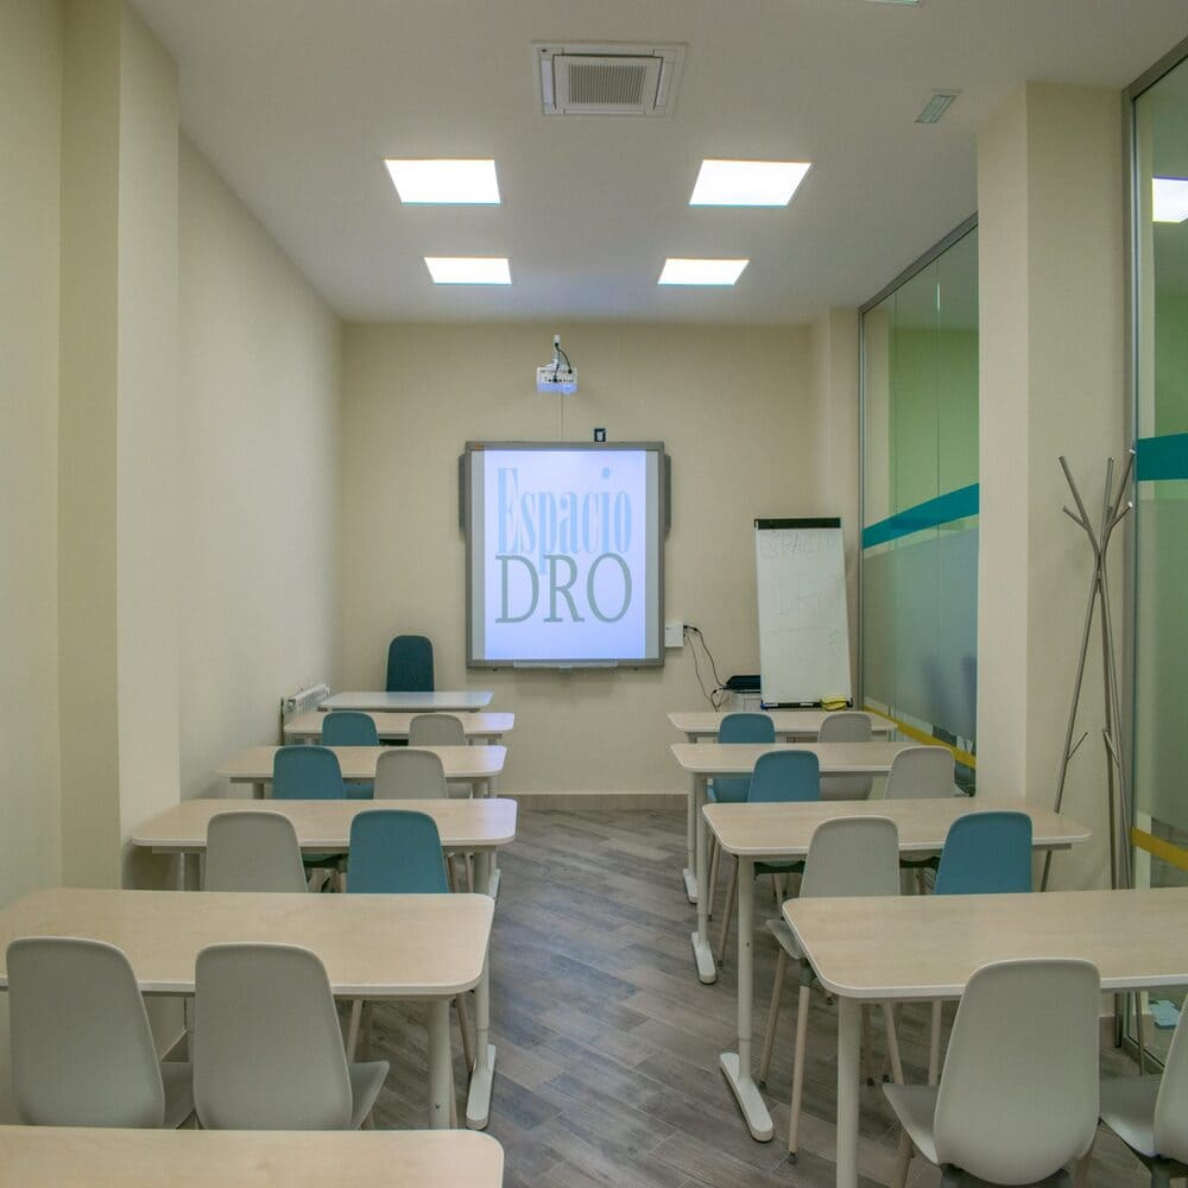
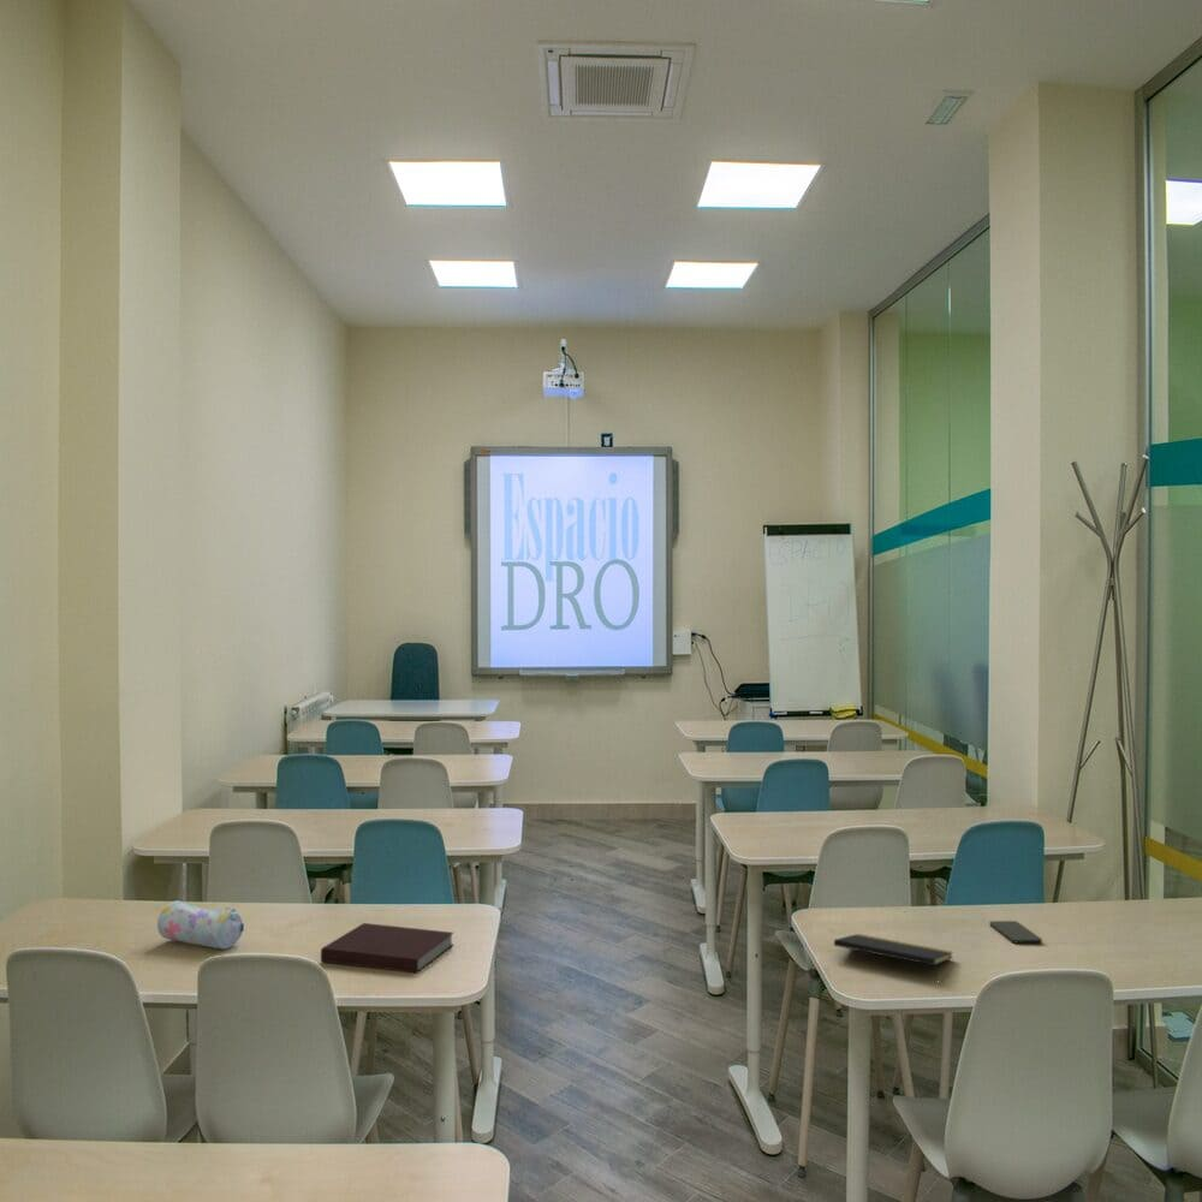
+ smartphone [988,920,1043,944]
+ pencil case [156,899,245,951]
+ notebook [320,922,454,974]
+ notepad [833,933,954,980]
